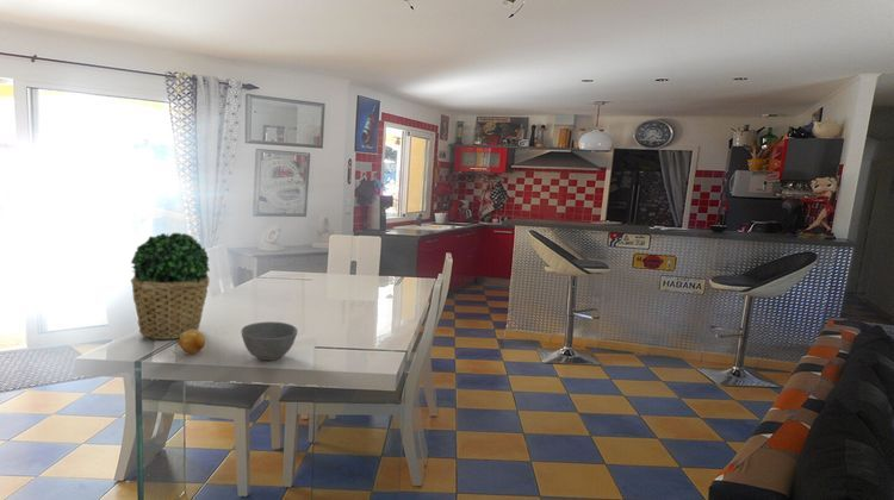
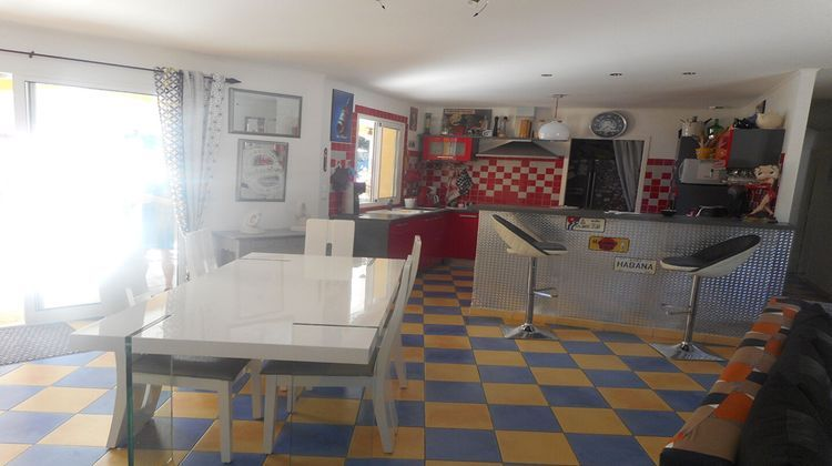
- bowl [241,320,299,362]
- potted plant [130,232,211,340]
- fruit [178,330,206,355]
